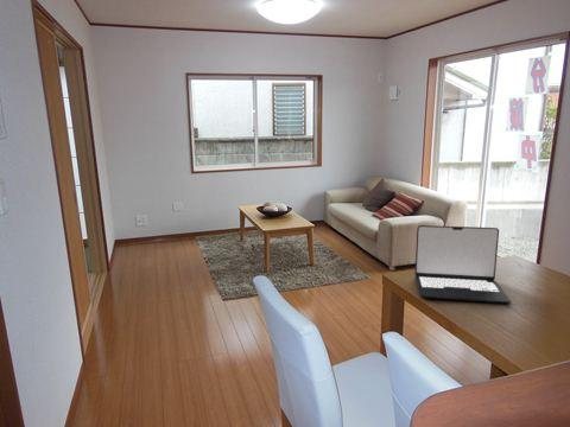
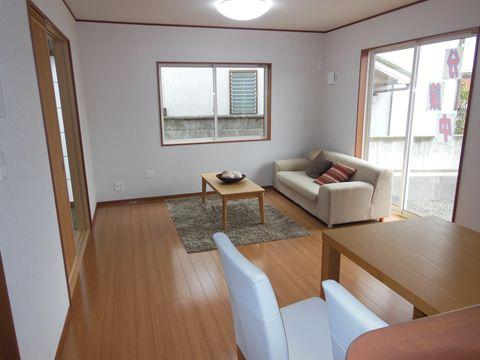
- laptop [414,224,512,305]
